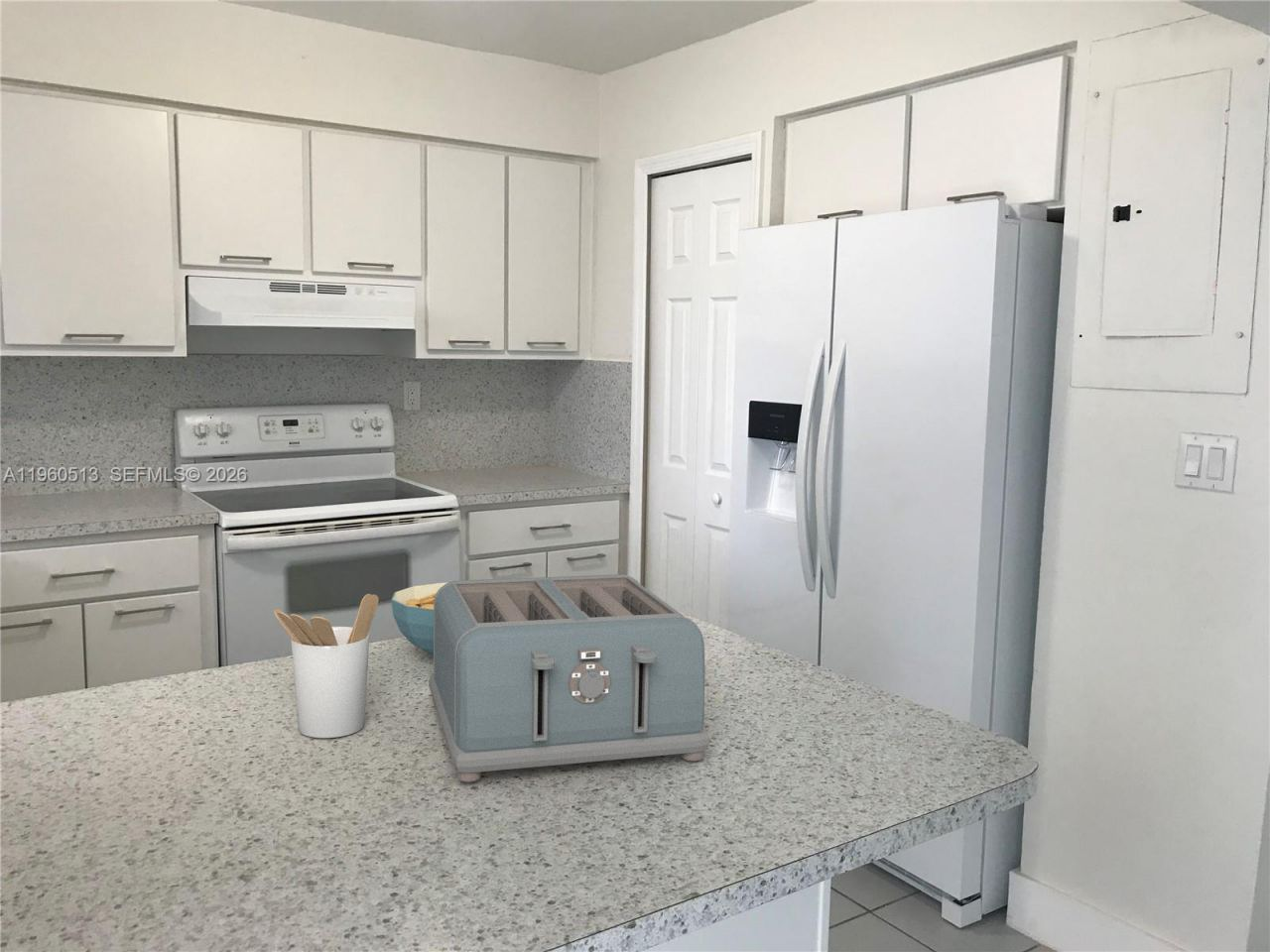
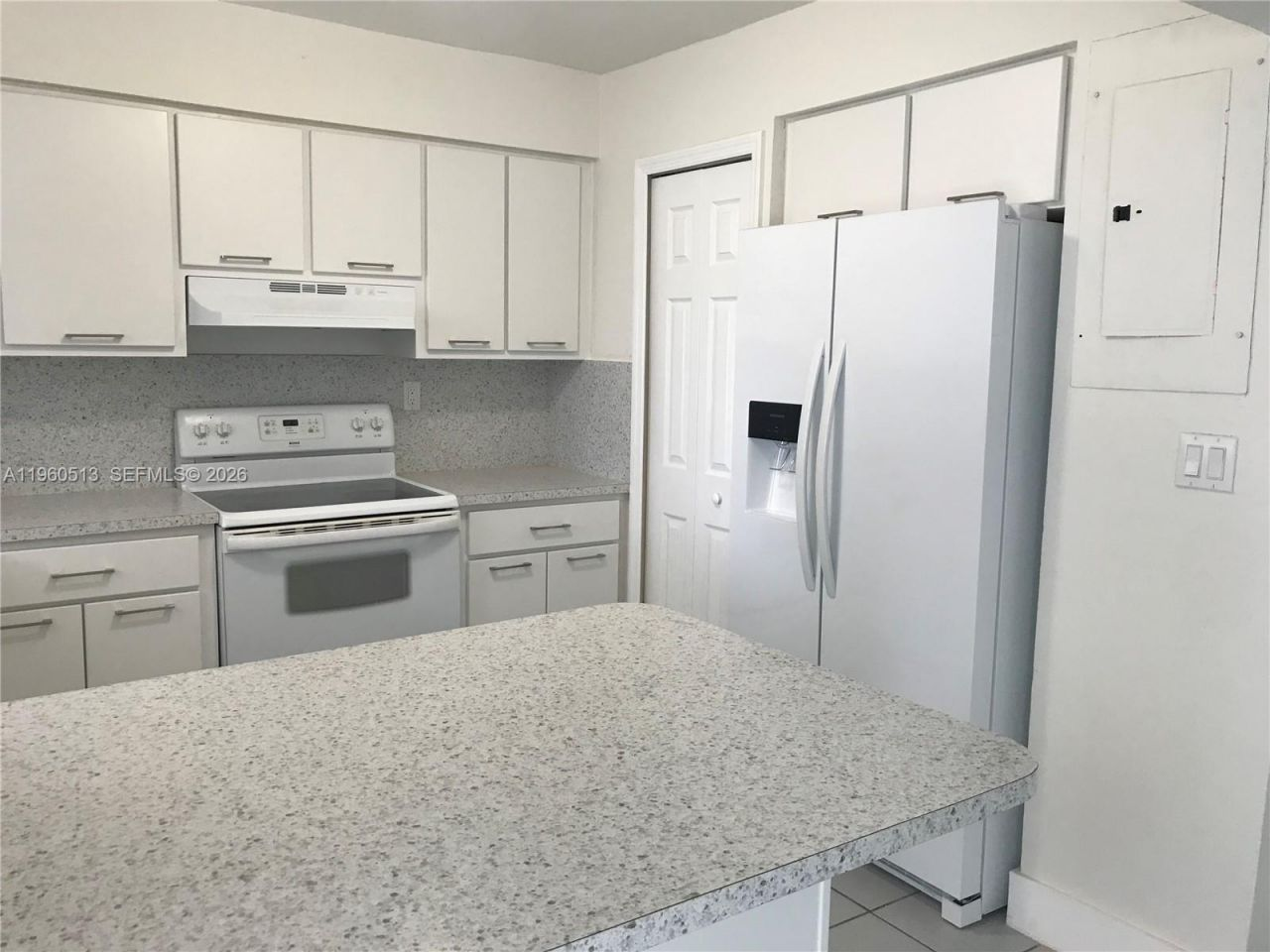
- toaster [428,573,710,783]
- cereal bowl [390,582,447,655]
- utensil holder [273,593,380,739]
